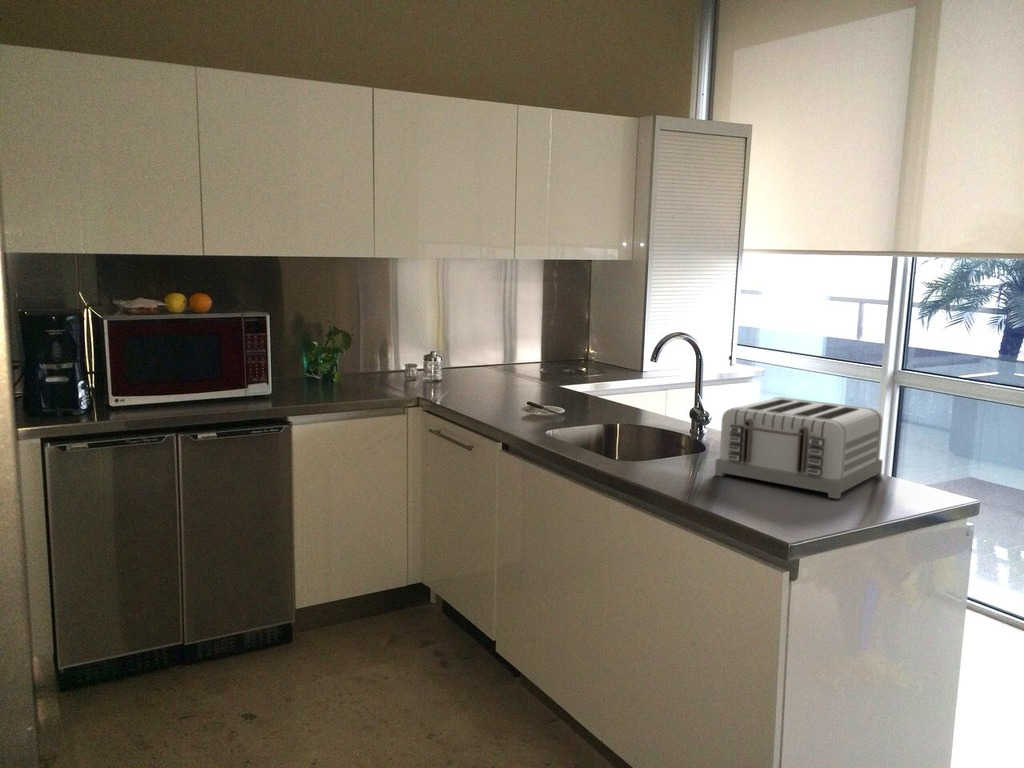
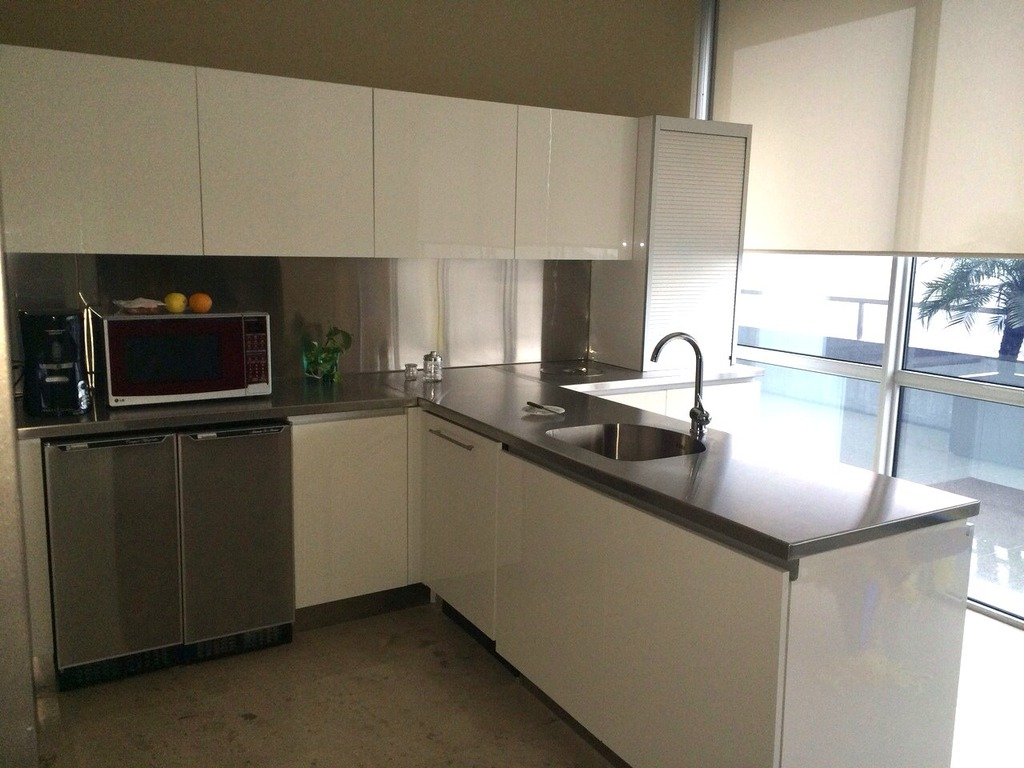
- toaster [714,396,884,500]
